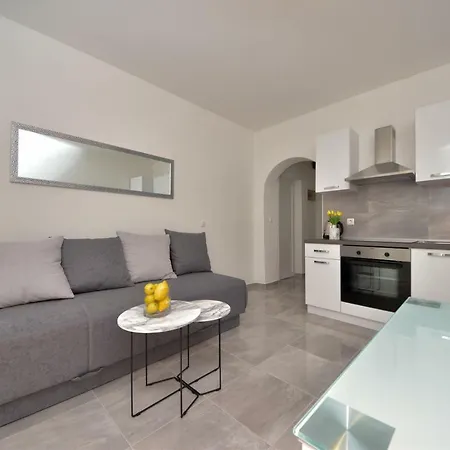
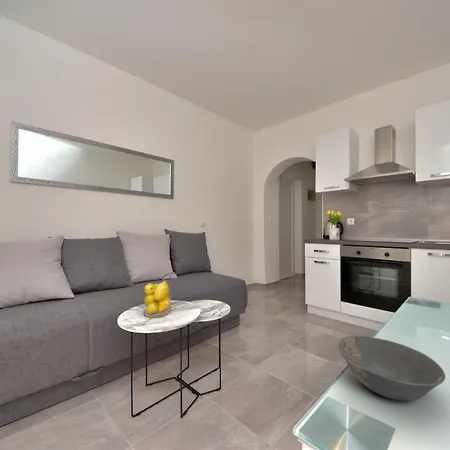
+ bowl [338,335,446,402]
